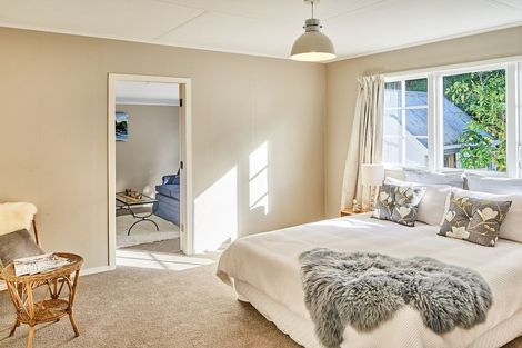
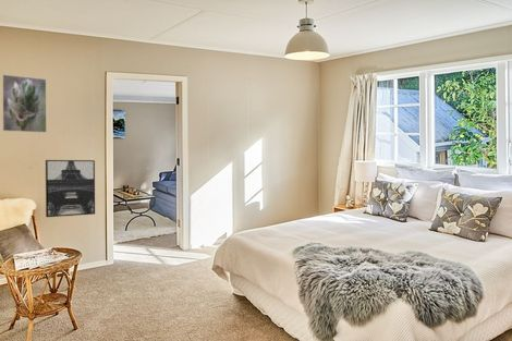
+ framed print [1,73,48,134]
+ wall art [45,159,96,218]
